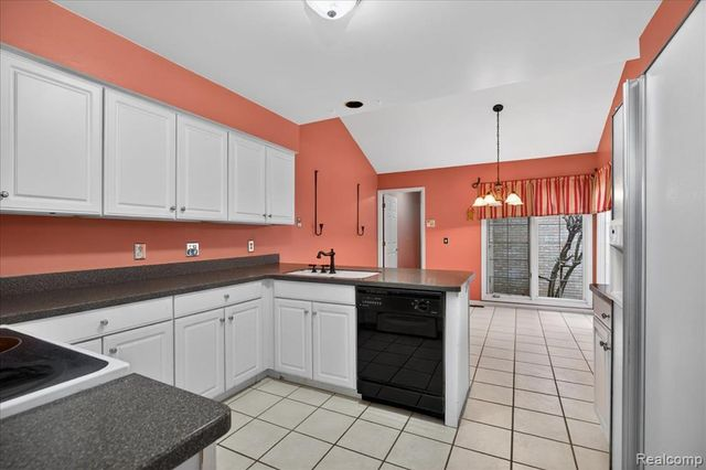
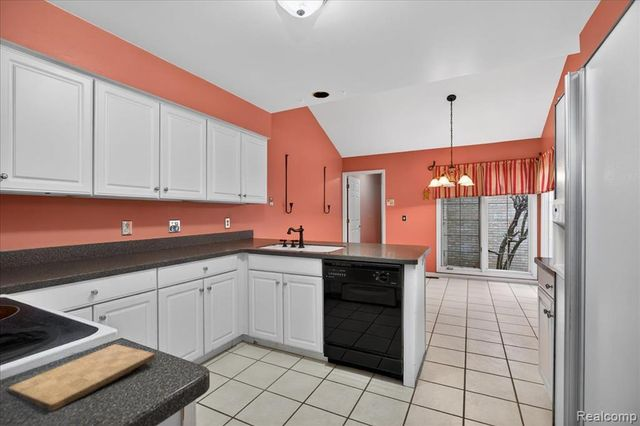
+ cutting board [7,343,156,413]
